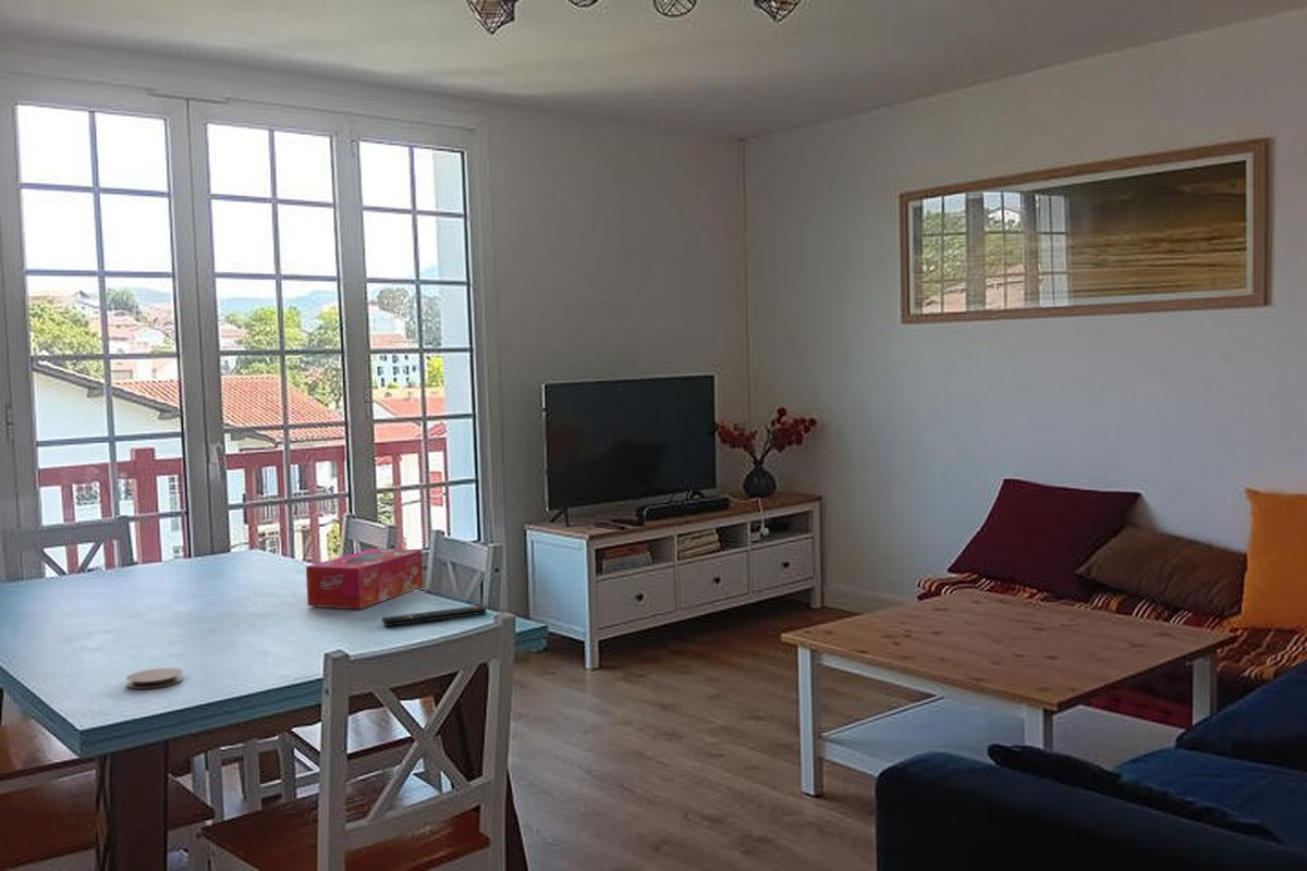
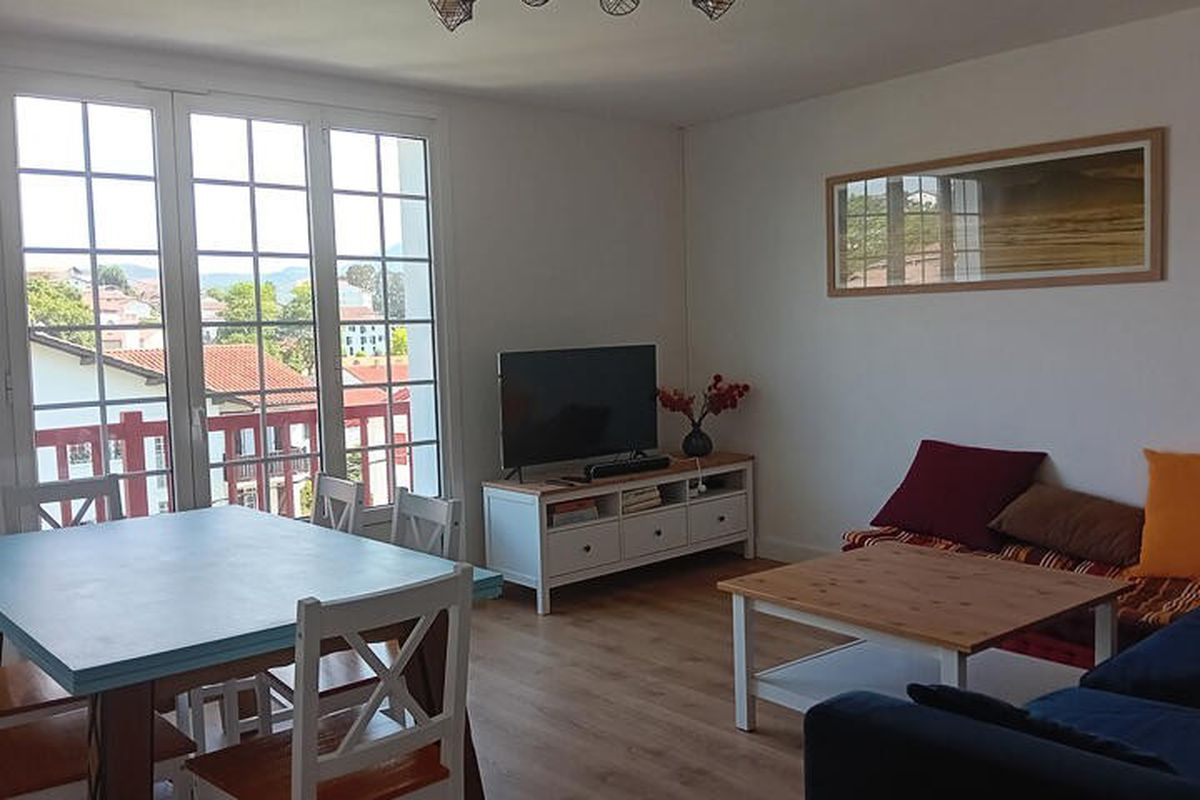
- remote control [381,604,488,627]
- coaster [125,667,184,690]
- tissue box [305,548,424,610]
